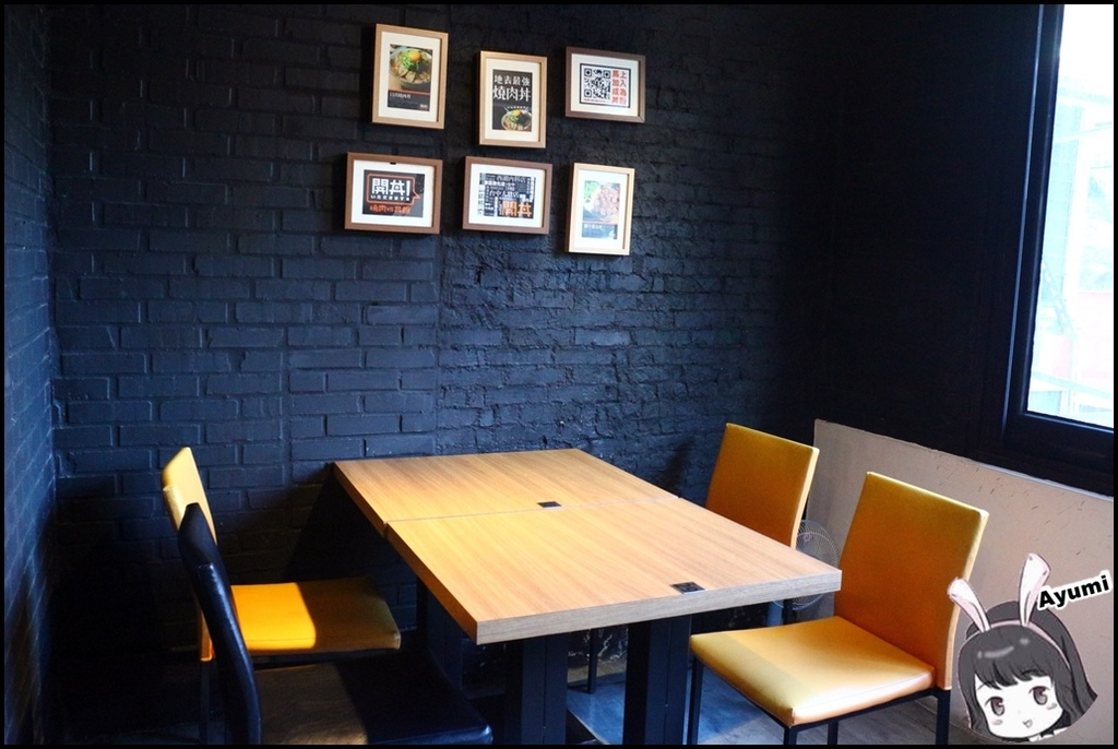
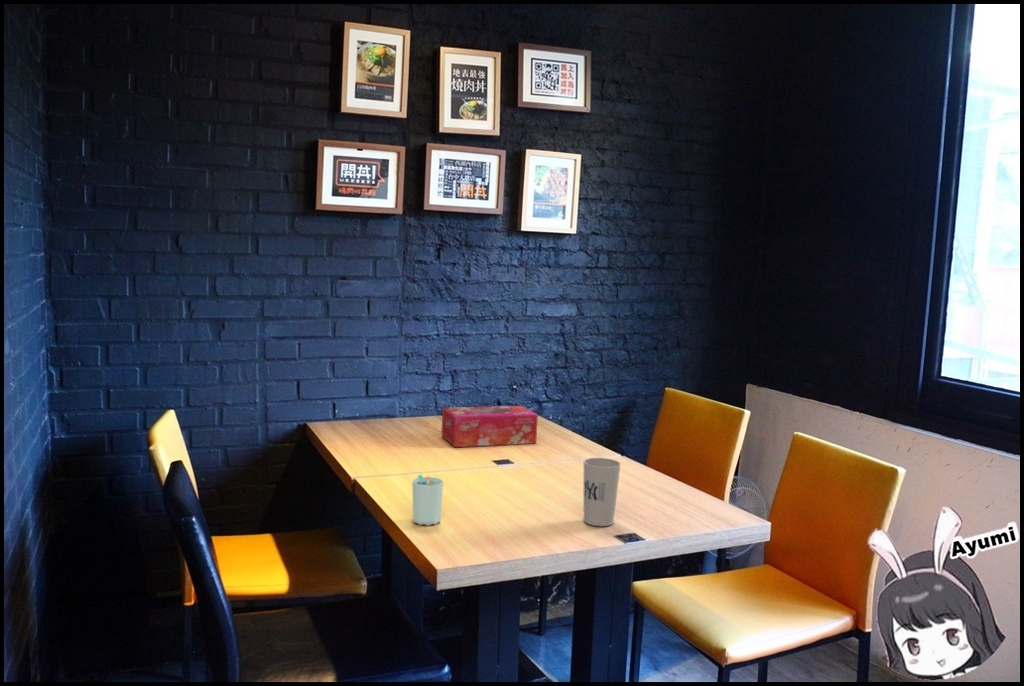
+ tissue box [440,405,539,448]
+ cup [411,474,444,526]
+ cup [582,457,622,527]
